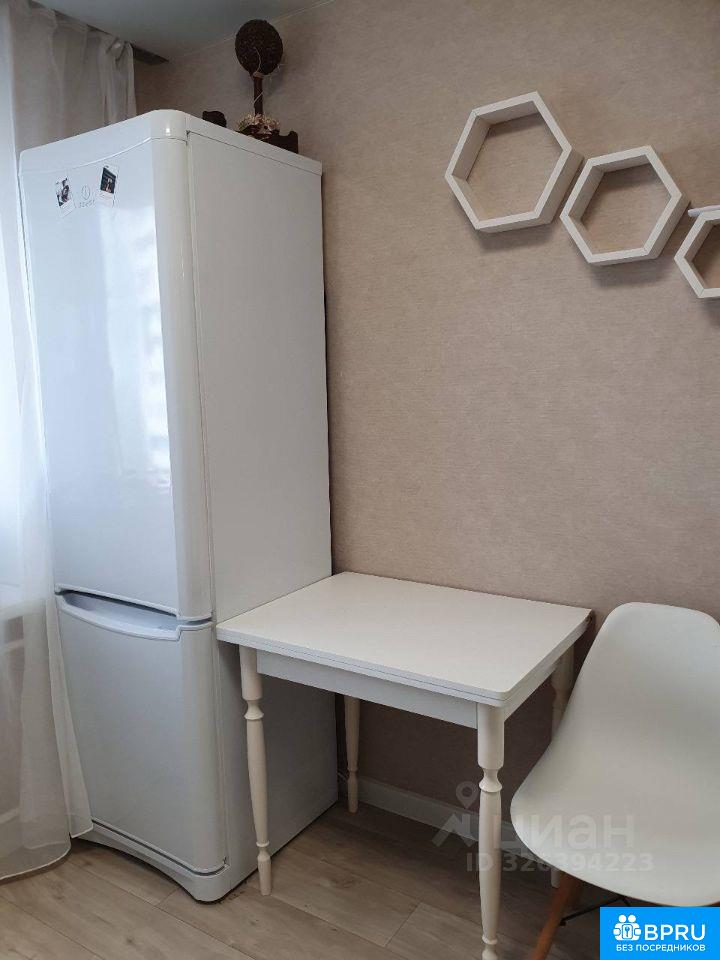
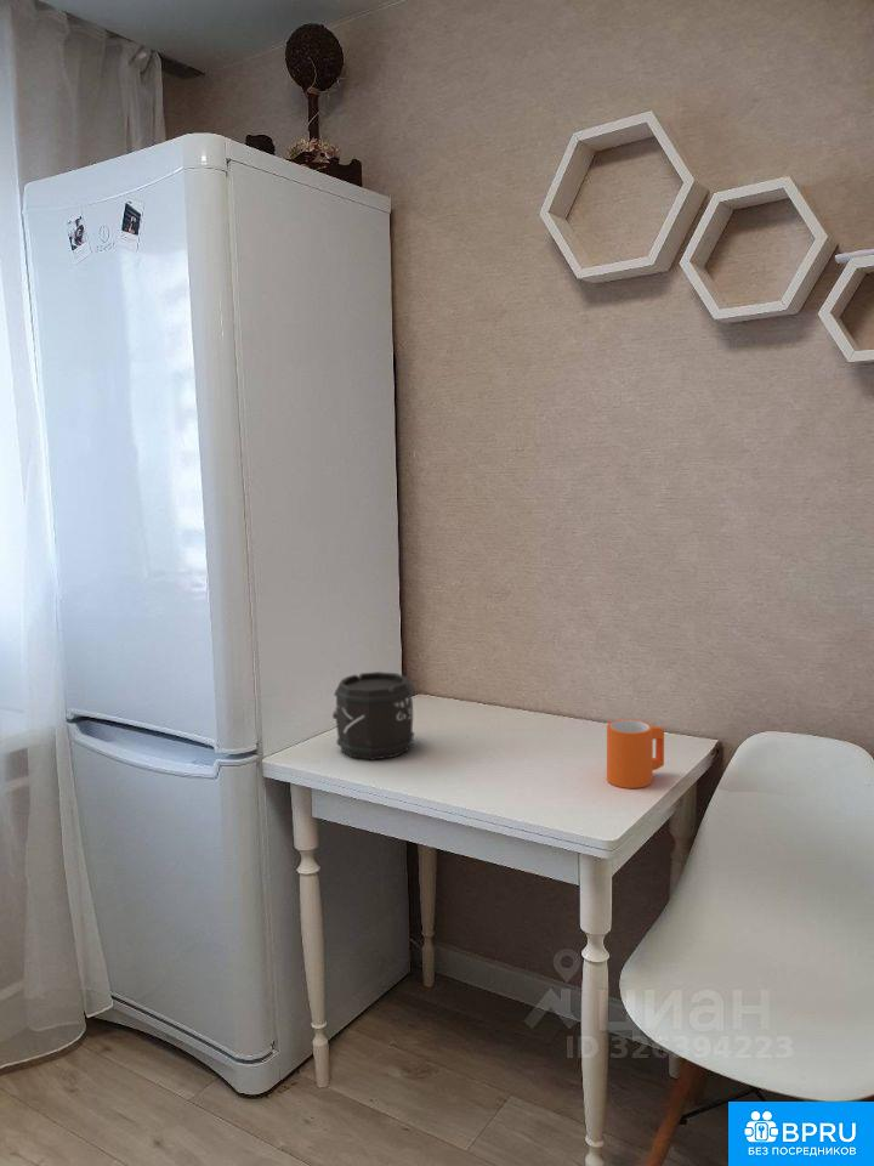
+ mug [606,719,665,789]
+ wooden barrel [331,670,415,762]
